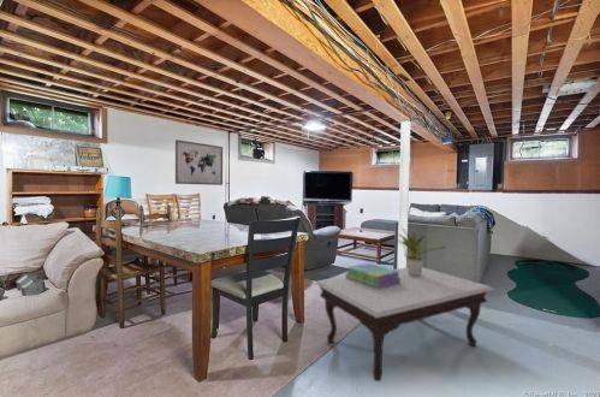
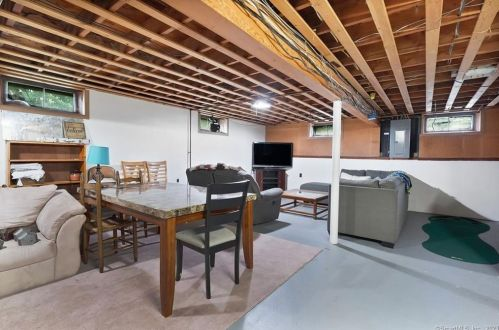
- coffee table [313,266,495,383]
- stack of books [344,262,402,289]
- wall art [174,138,224,186]
- potted plant [391,226,447,277]
